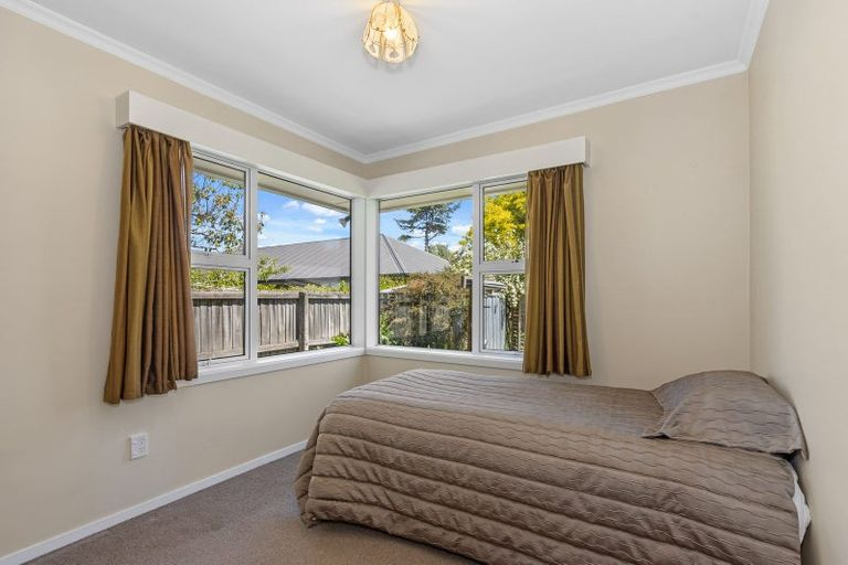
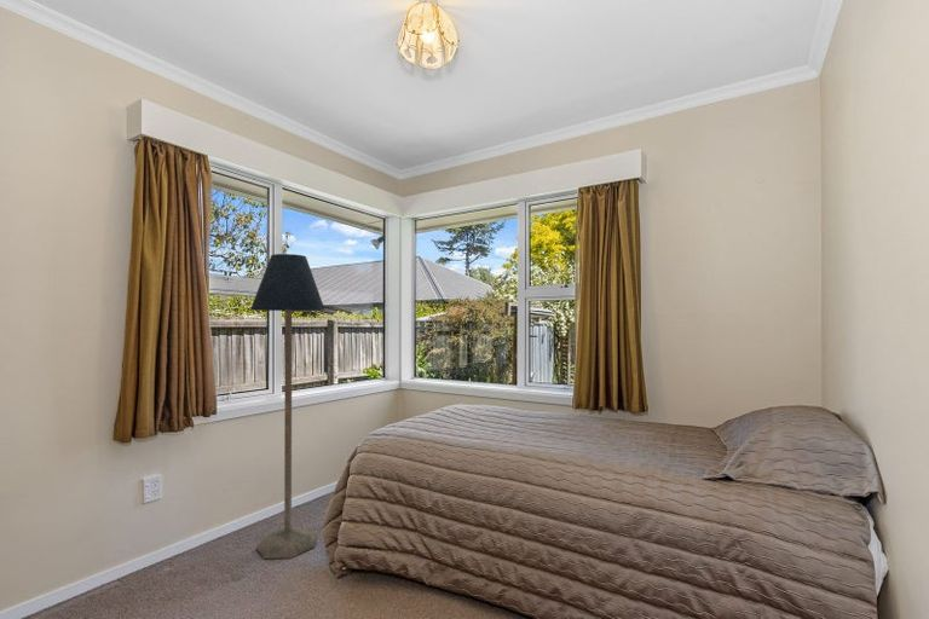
+ floor lamp [249,253,327,560]
